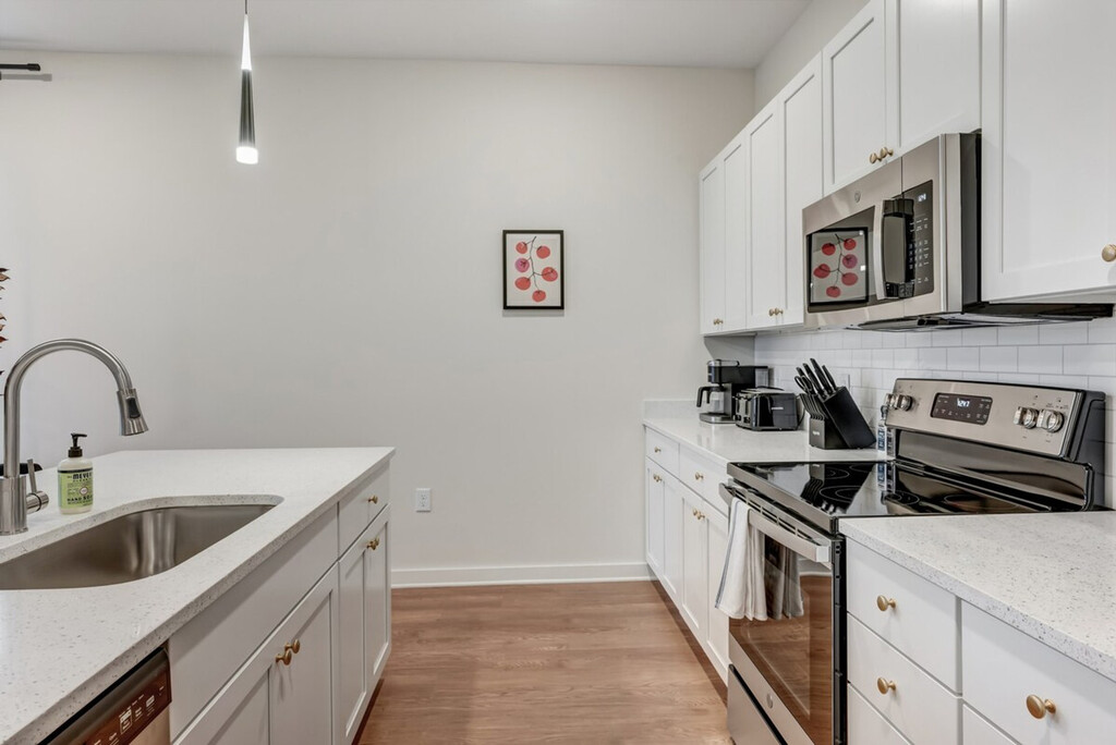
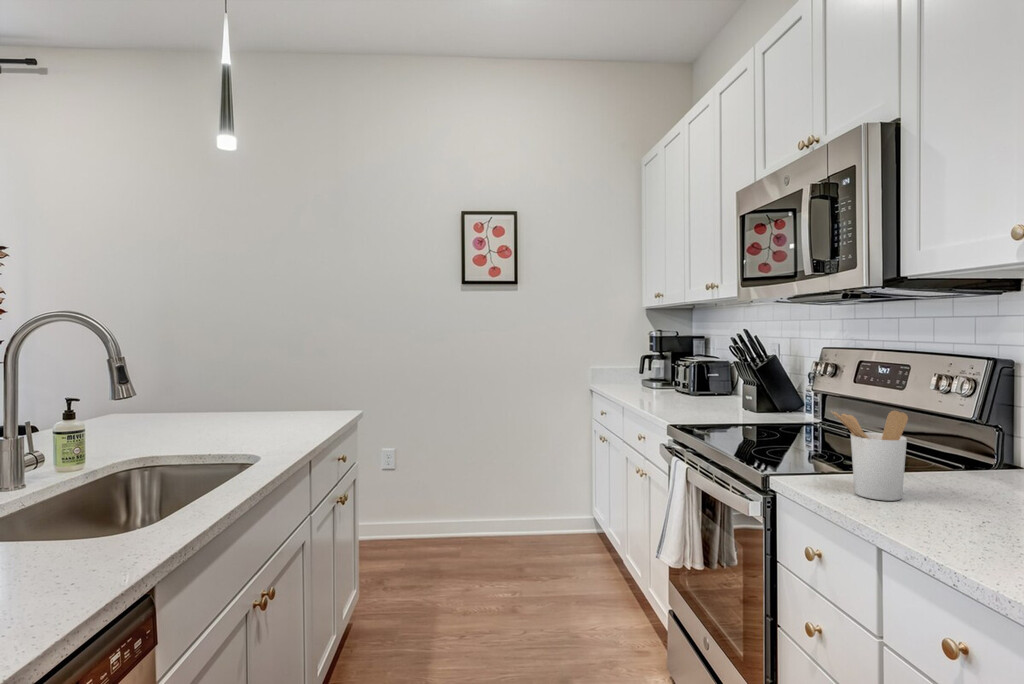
+ utensil holder [830,410,909,502]
